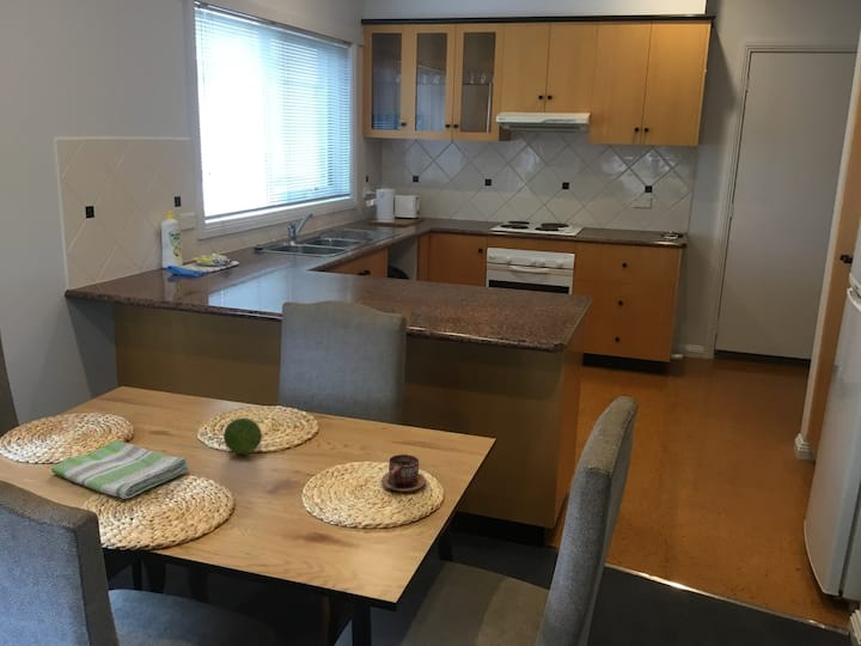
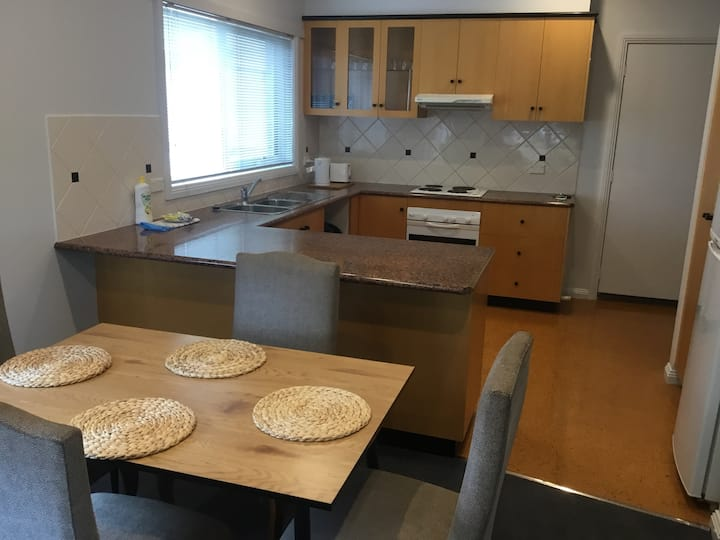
- dish towel [50,439,190,500]
- fruit [222,418,263,456]
- cup [379,453,427,494]
